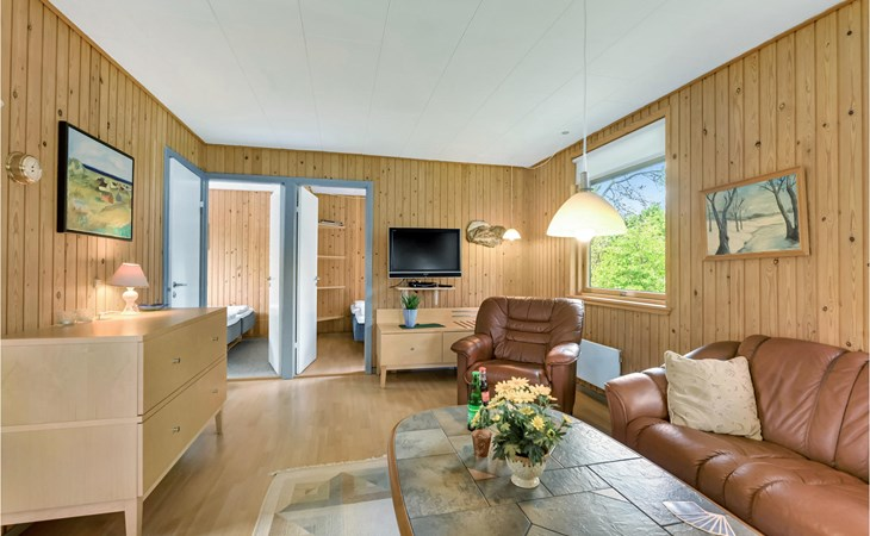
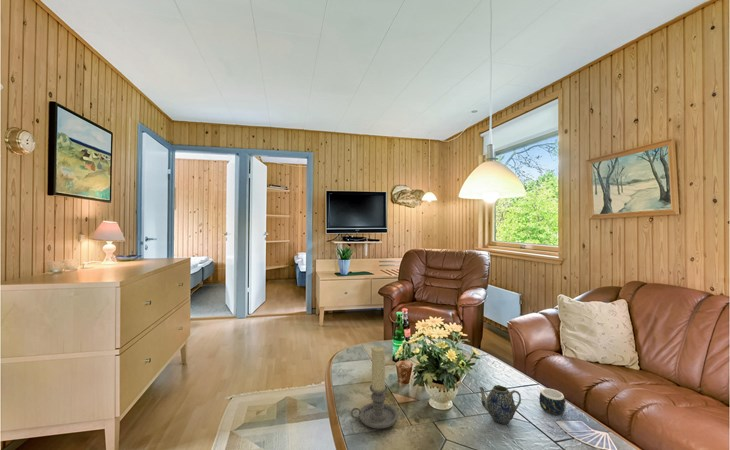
+ candle holder [350,345,399,429]
+ mug [538,387,567,417]
+ teapot [478,384,522,425]
